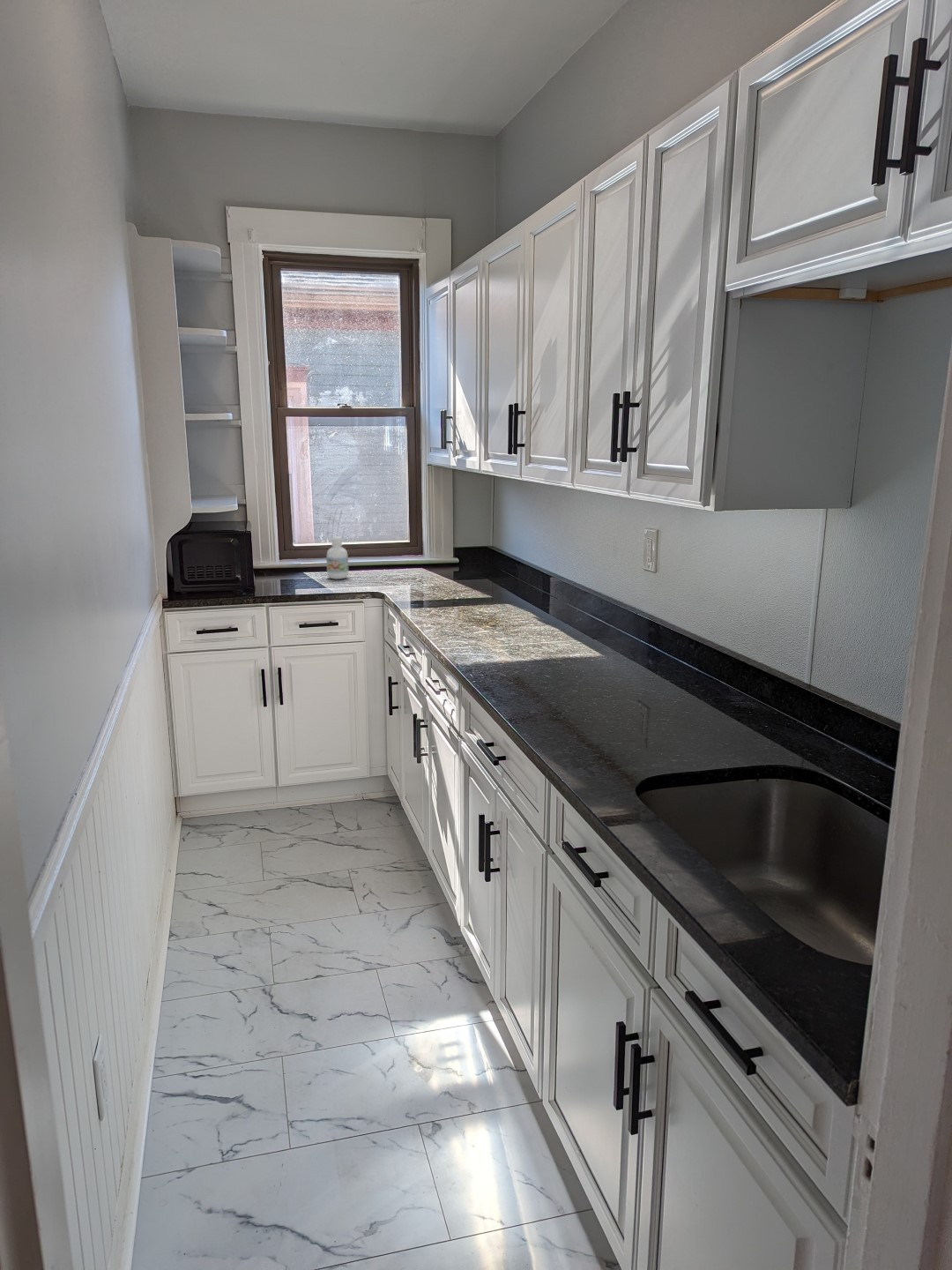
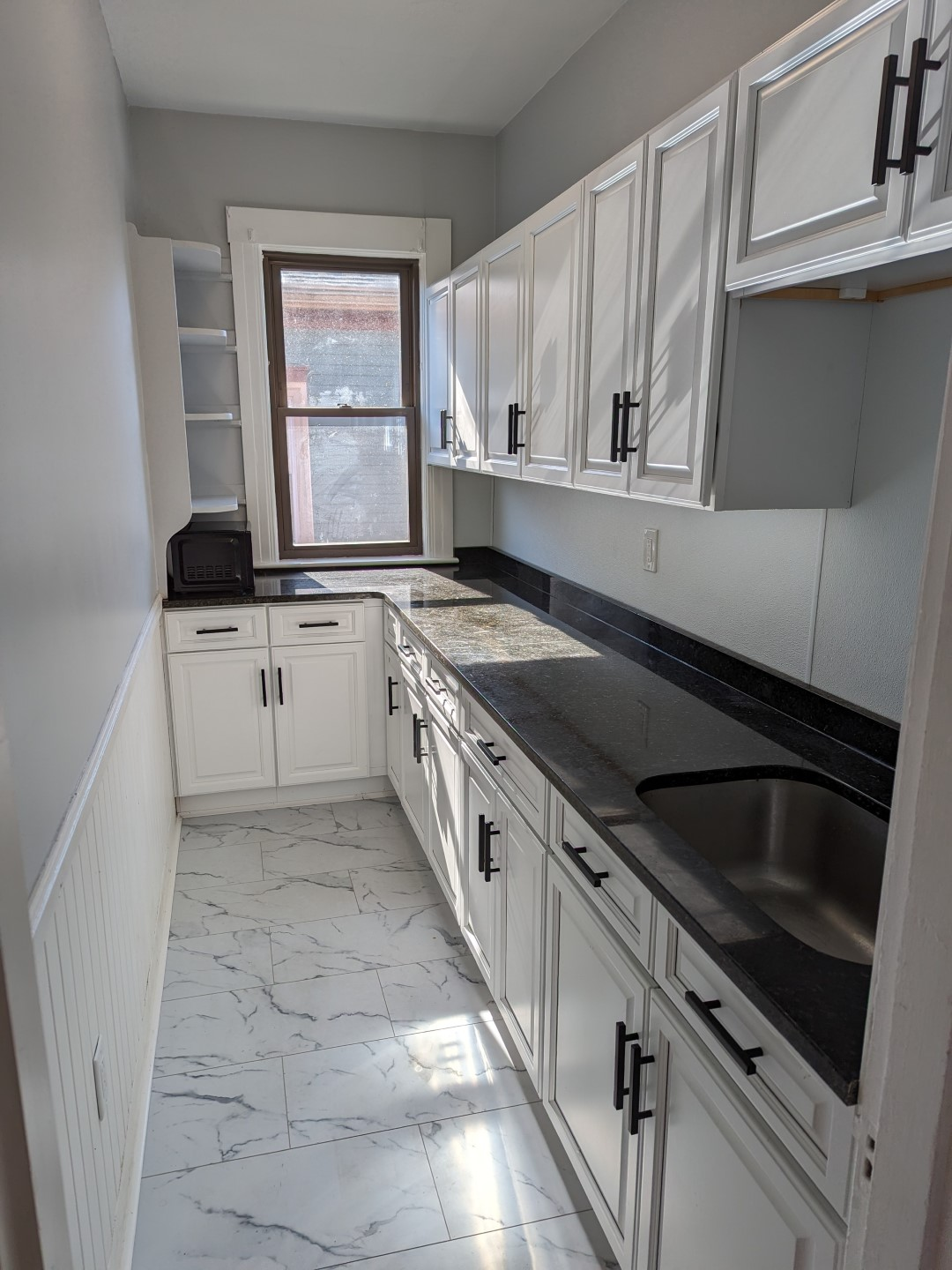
- bottle [325,536,349,580]
